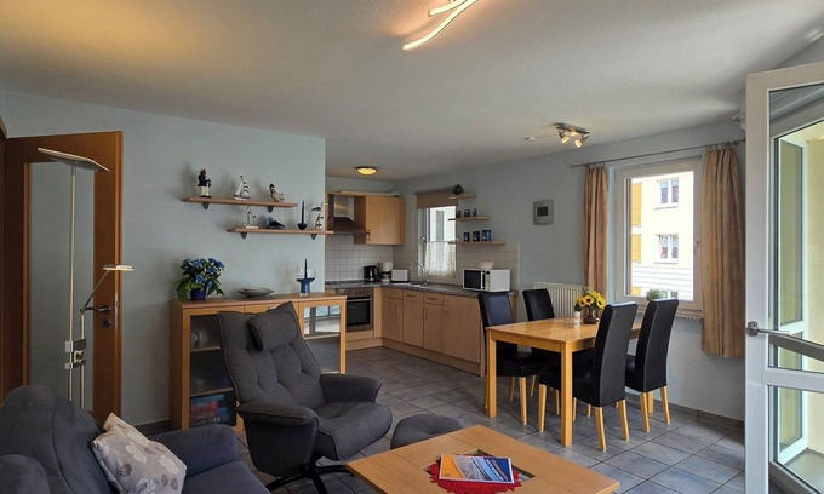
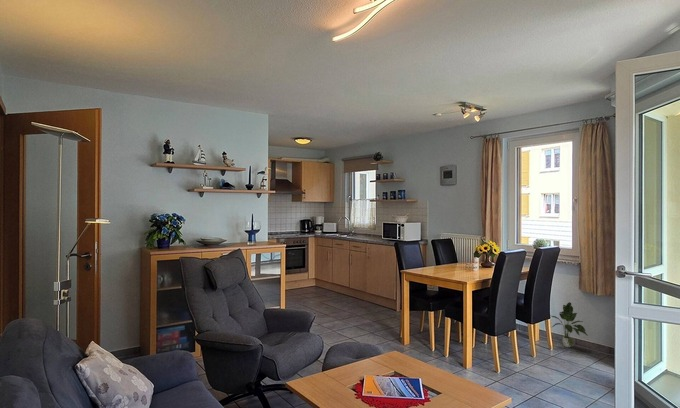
+ potted plant [549,301,589,348]
